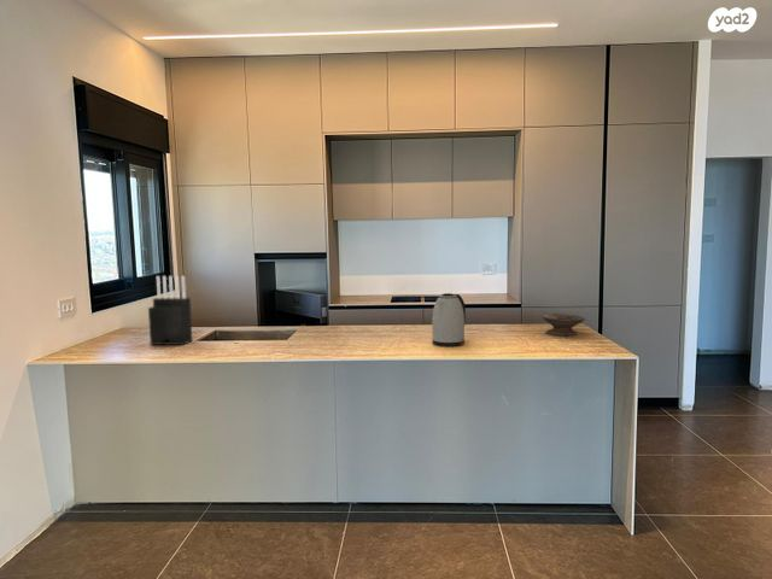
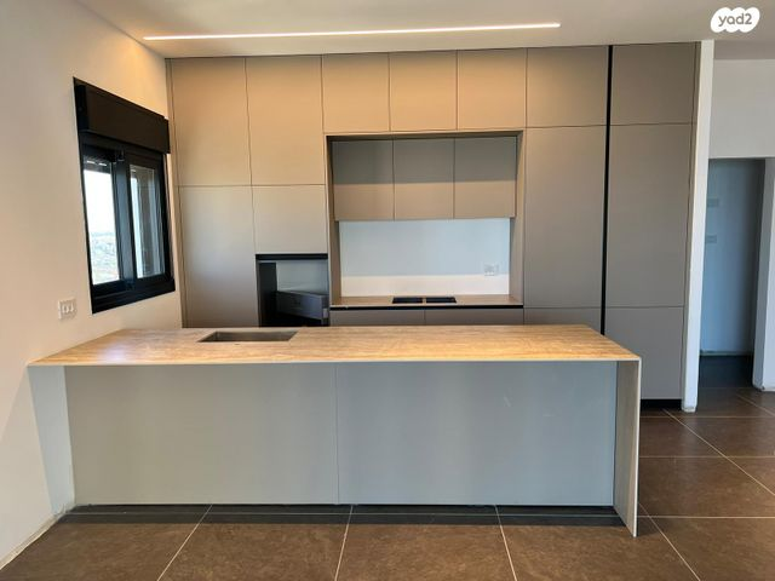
- bowl [542,312,586,338]
- kettle [431,292,467,349]
- knife block [147,275,193,346]
